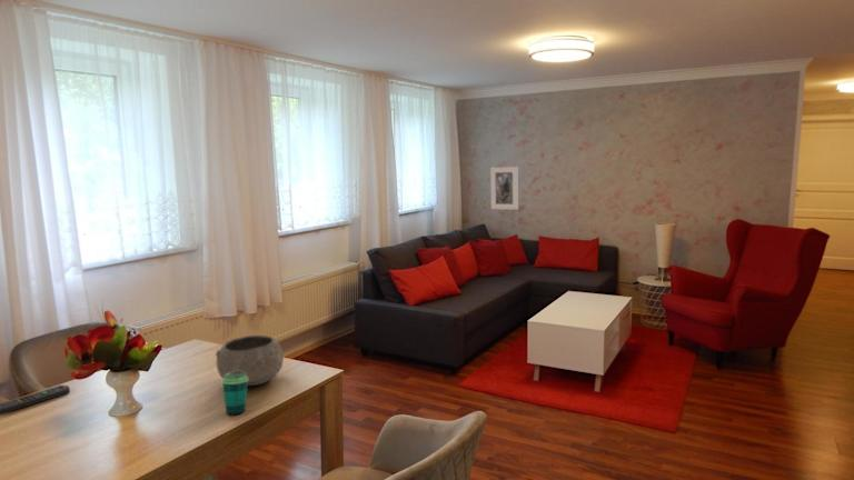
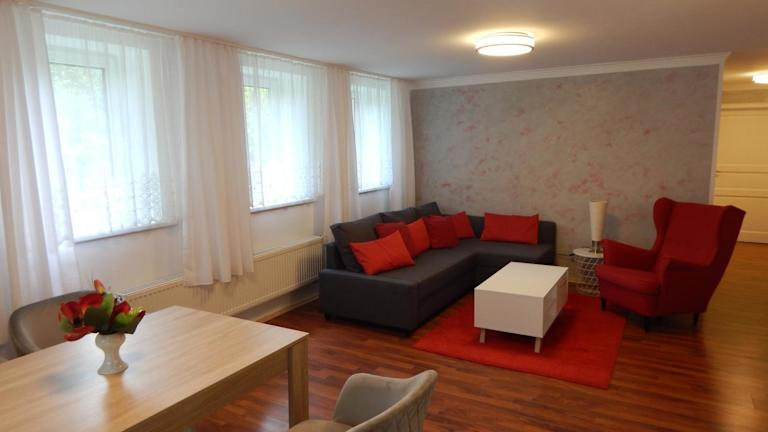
- remote control [0,384,71,416]
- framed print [489,166,519,210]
- cup [221,371,248,417]
- bowl [215,334,285,387]
